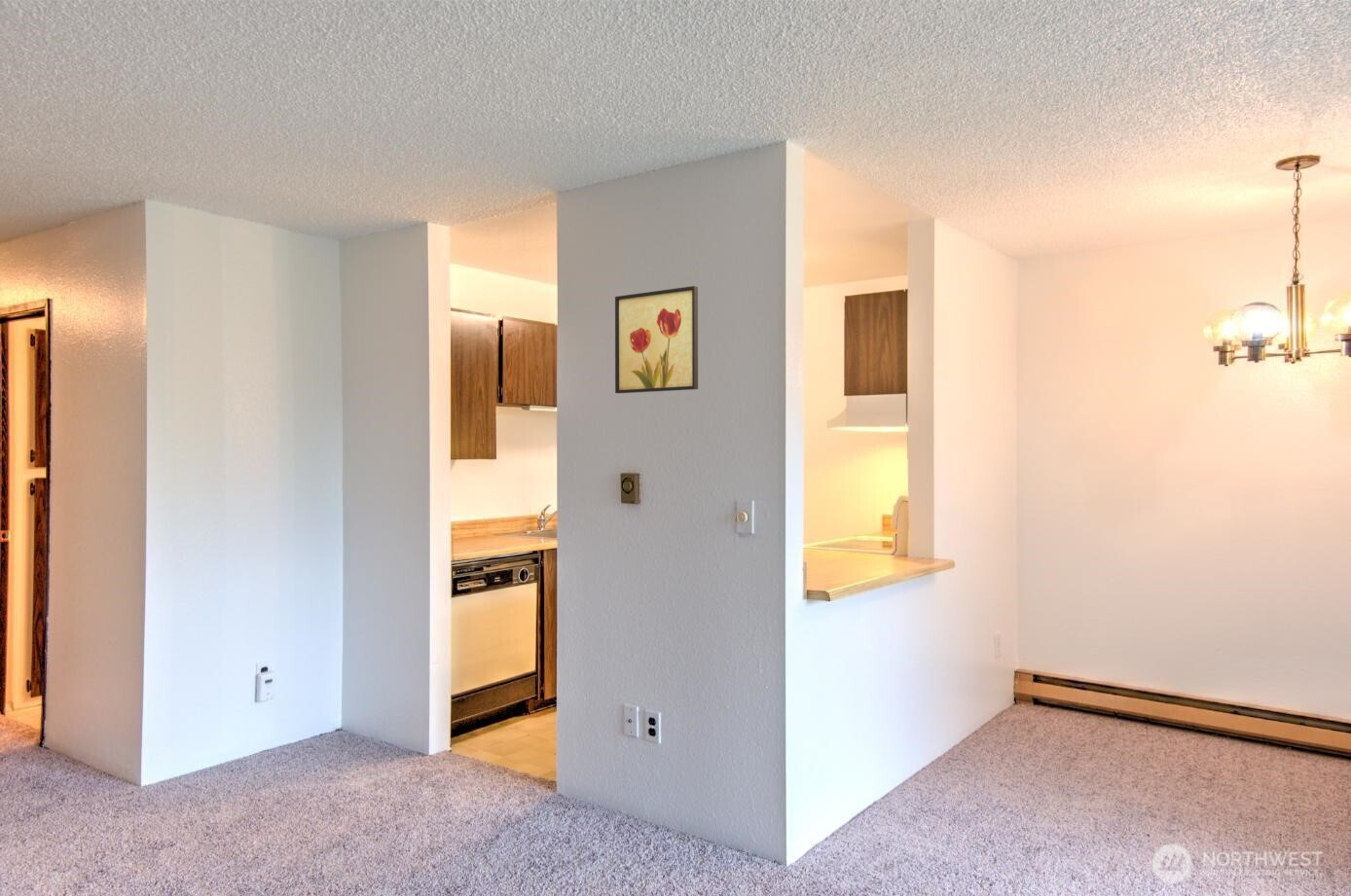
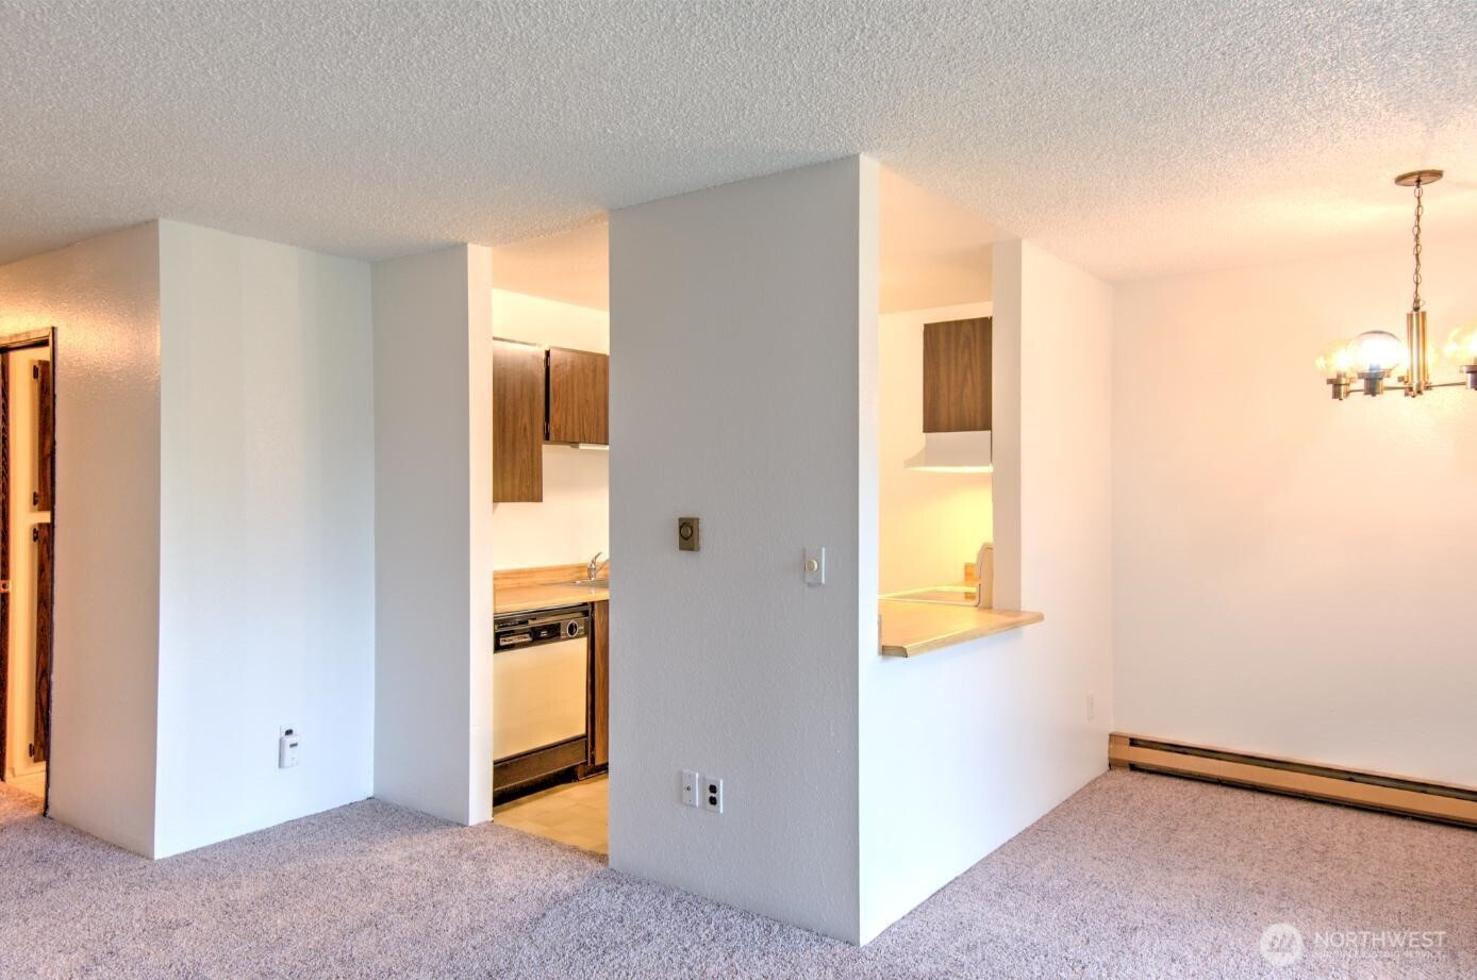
- wall art [614,285,699,394]
